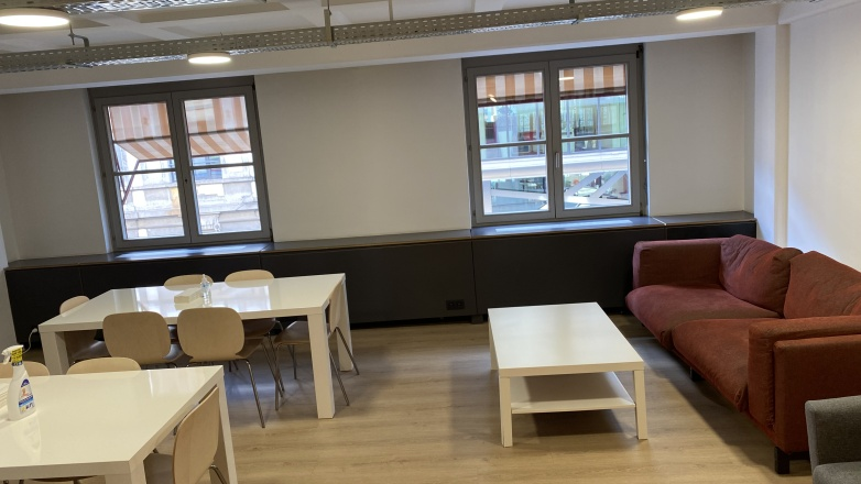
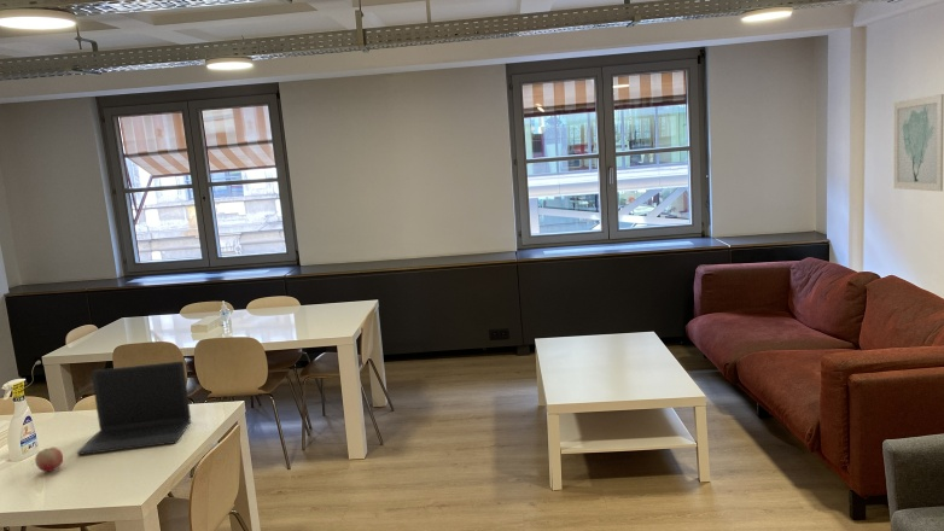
+ laptop [76,360,192,456]
+ wall art [893,93,944,192]
+ fruit [34,447,64,473]
